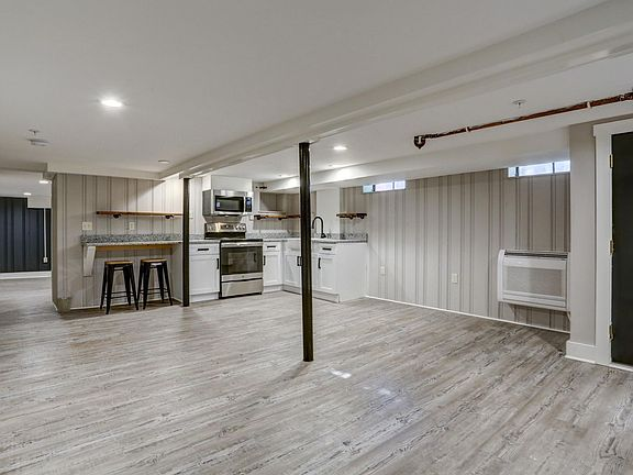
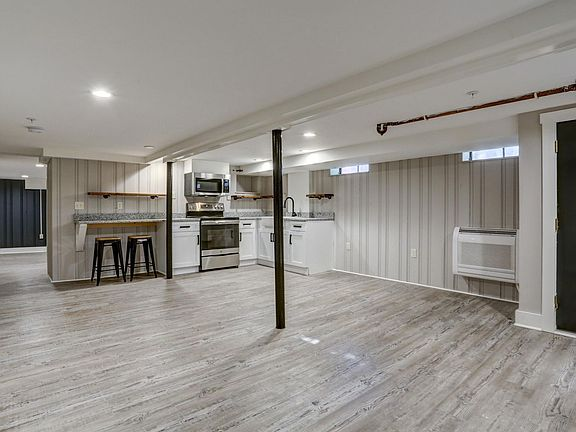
- bucket [54,288,74,313]
